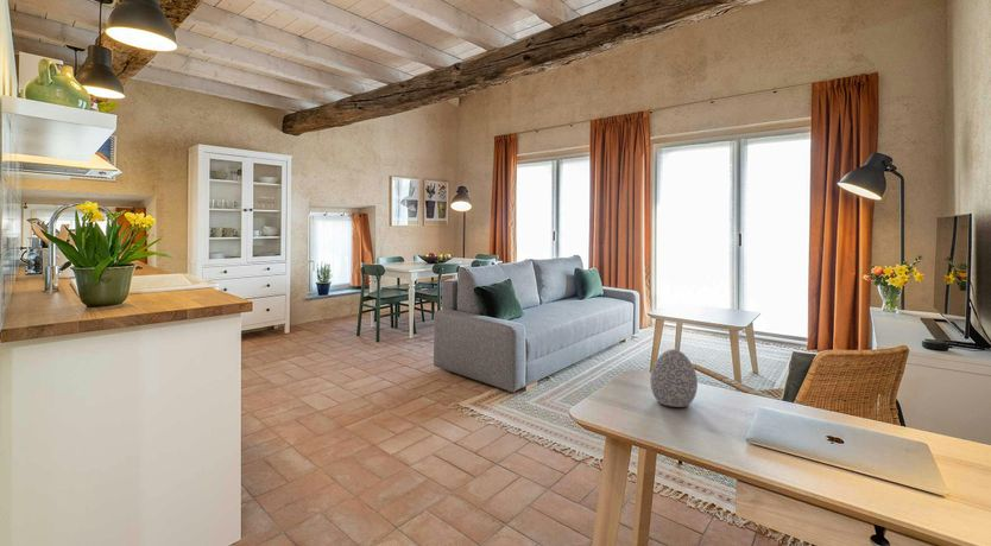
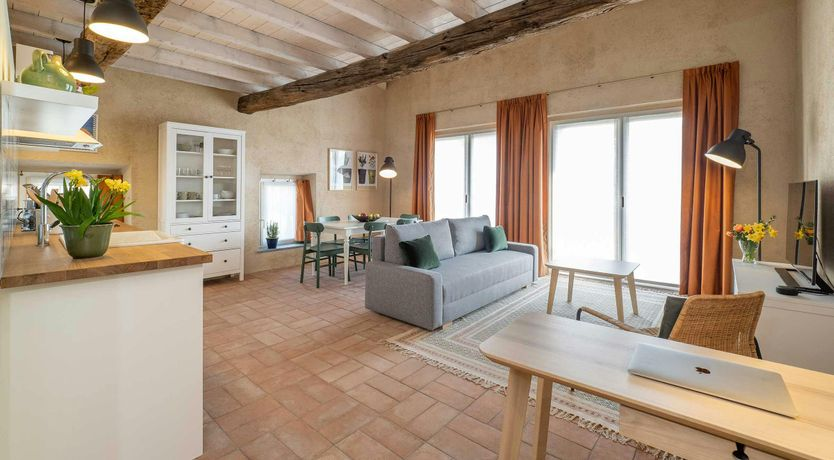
- decorative egg [649,348,699,408]
